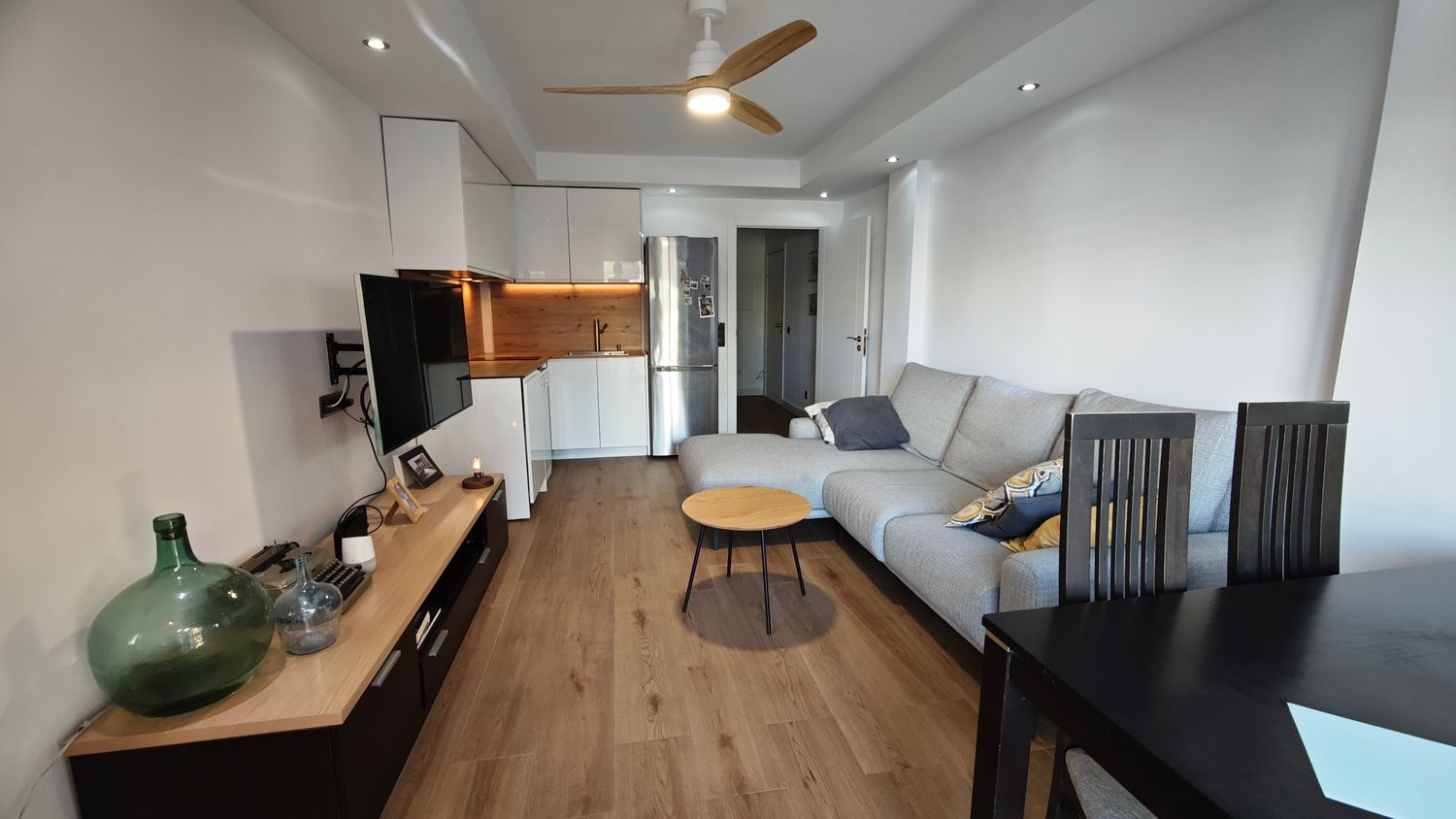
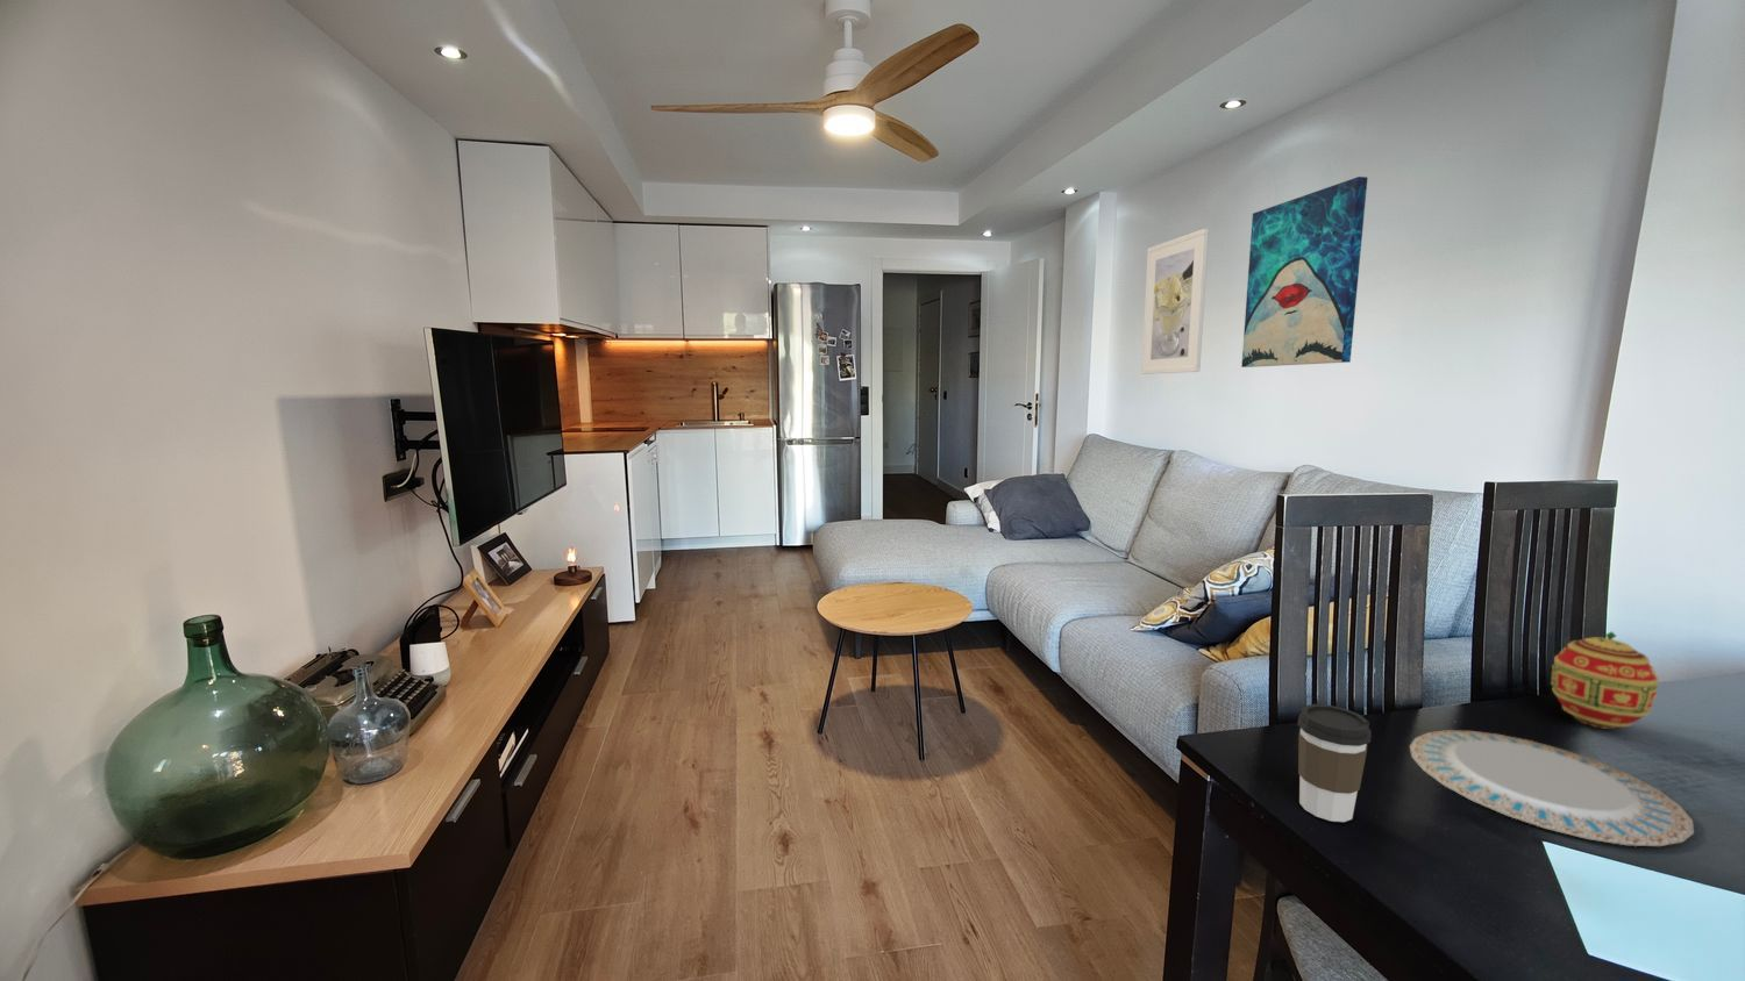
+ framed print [1140,228,1209,375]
+ chinaware [1408,728,1695,847]
+ decorative egg [1550,630,1660,729]
+ coffee cup [1296,703,1372,823]
+ wall art [1240,176,1369,369]
